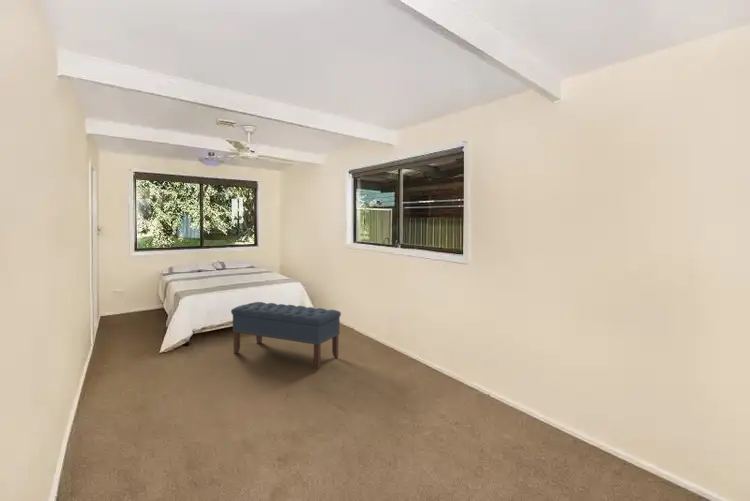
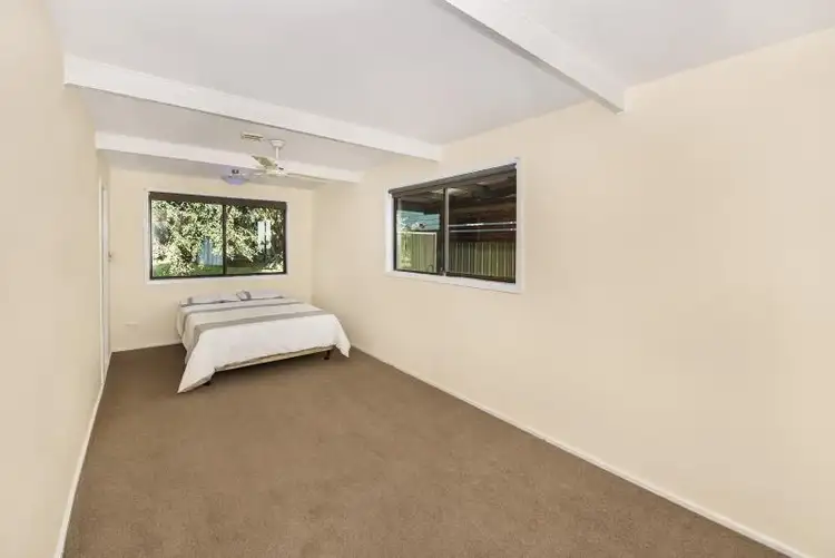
- bench [230,301,342,370]
